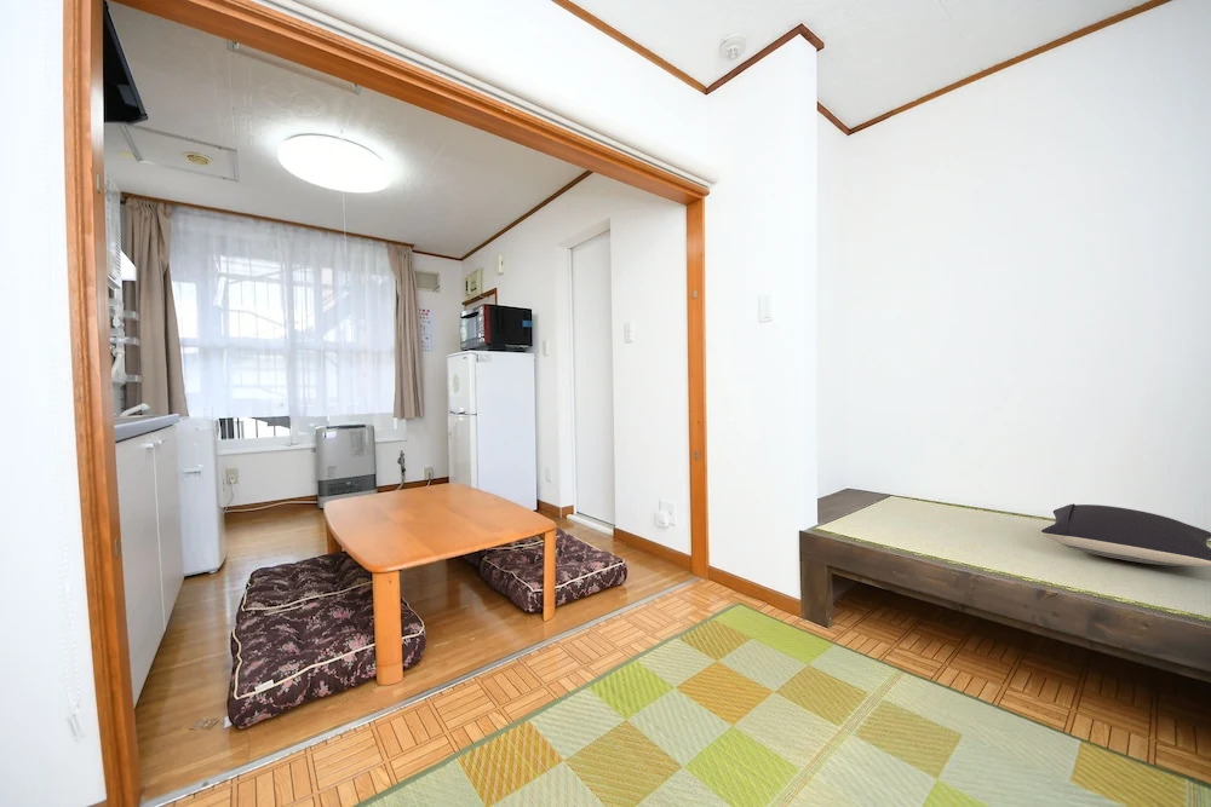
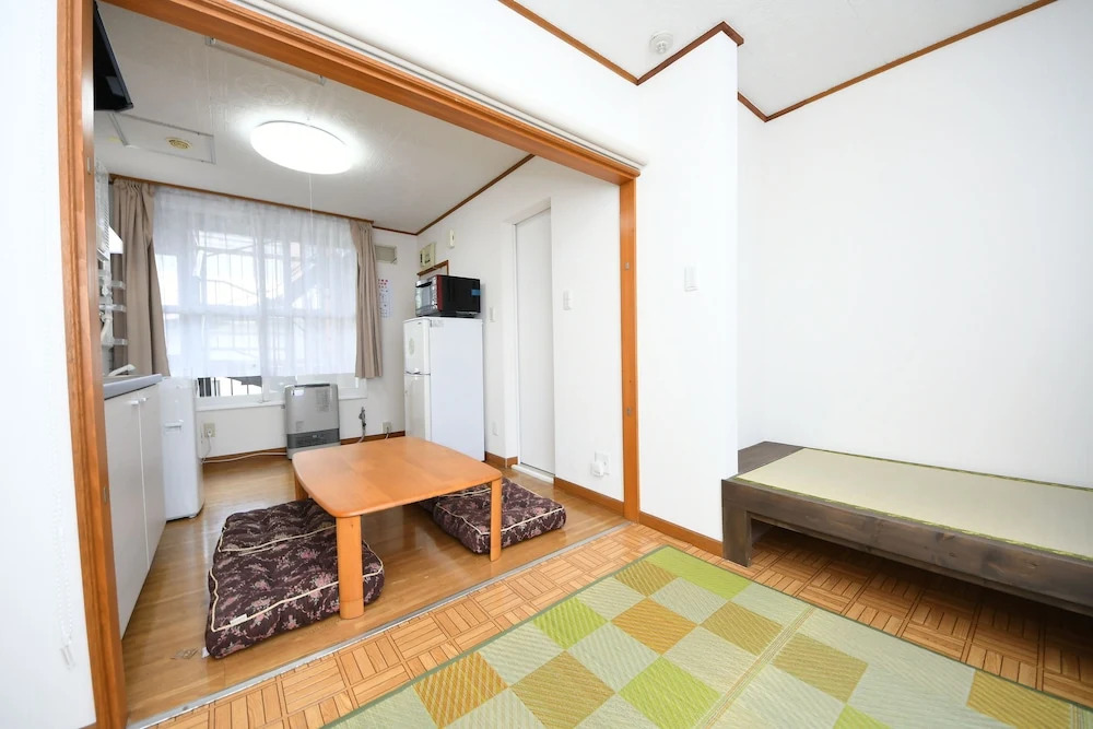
- pillow [1040,503,1211,567]
